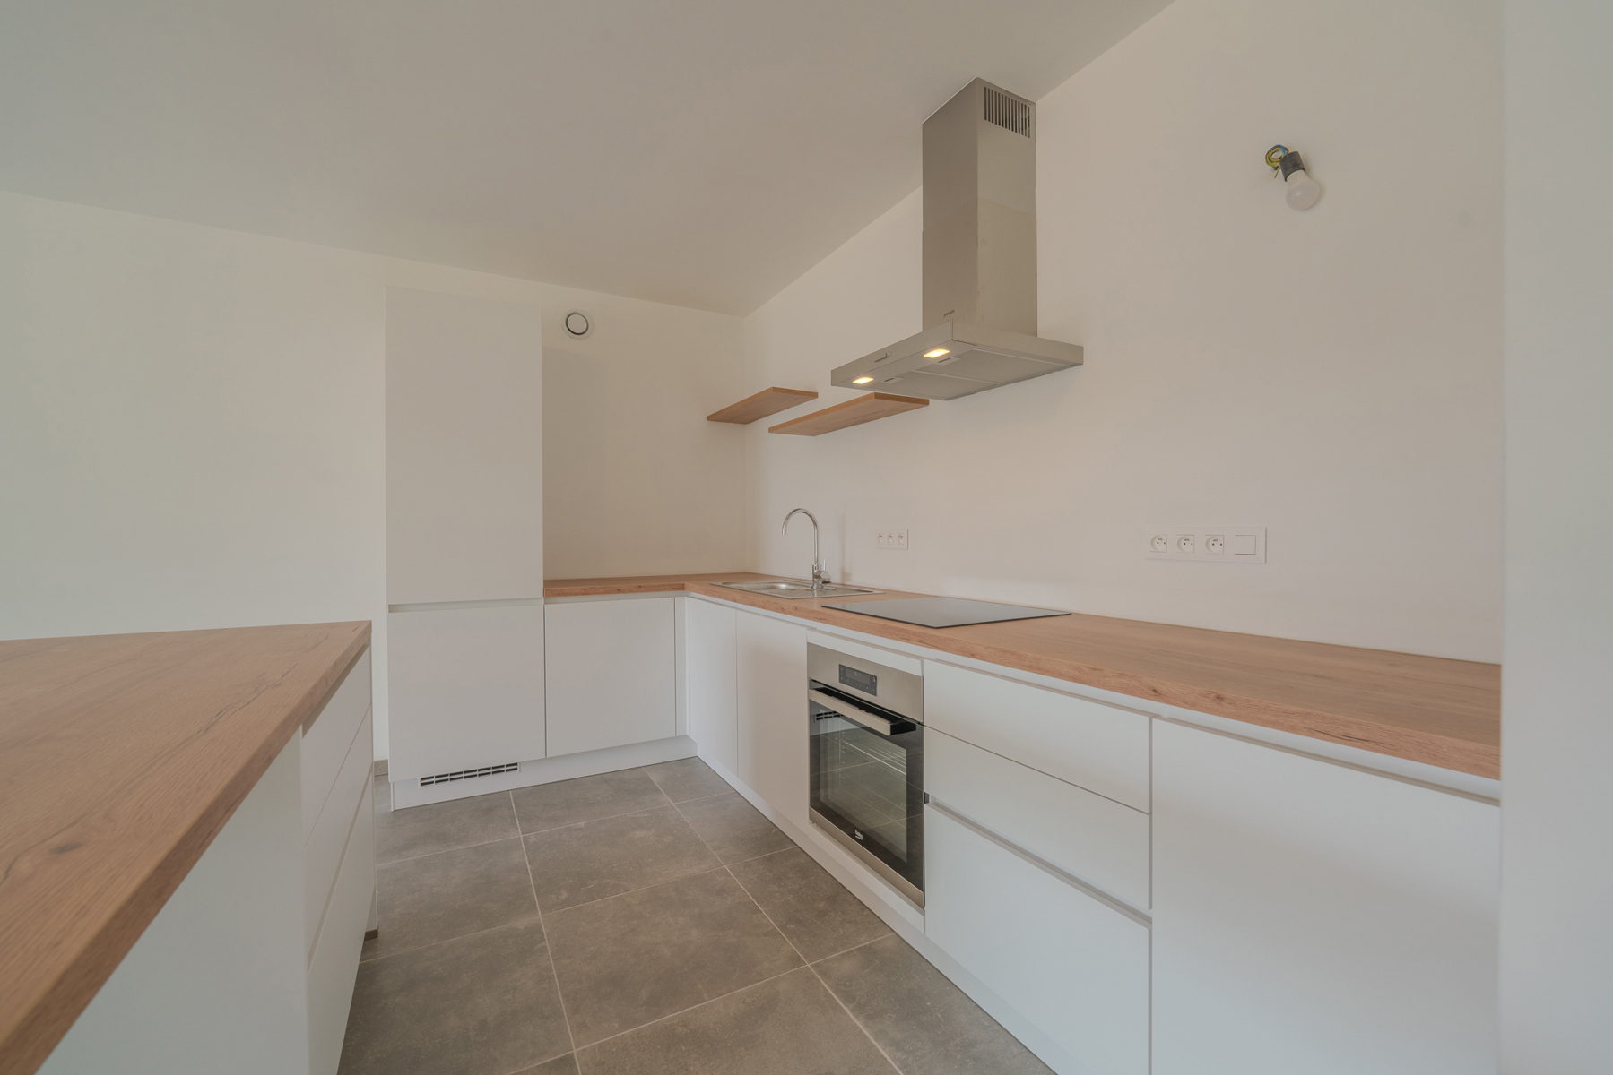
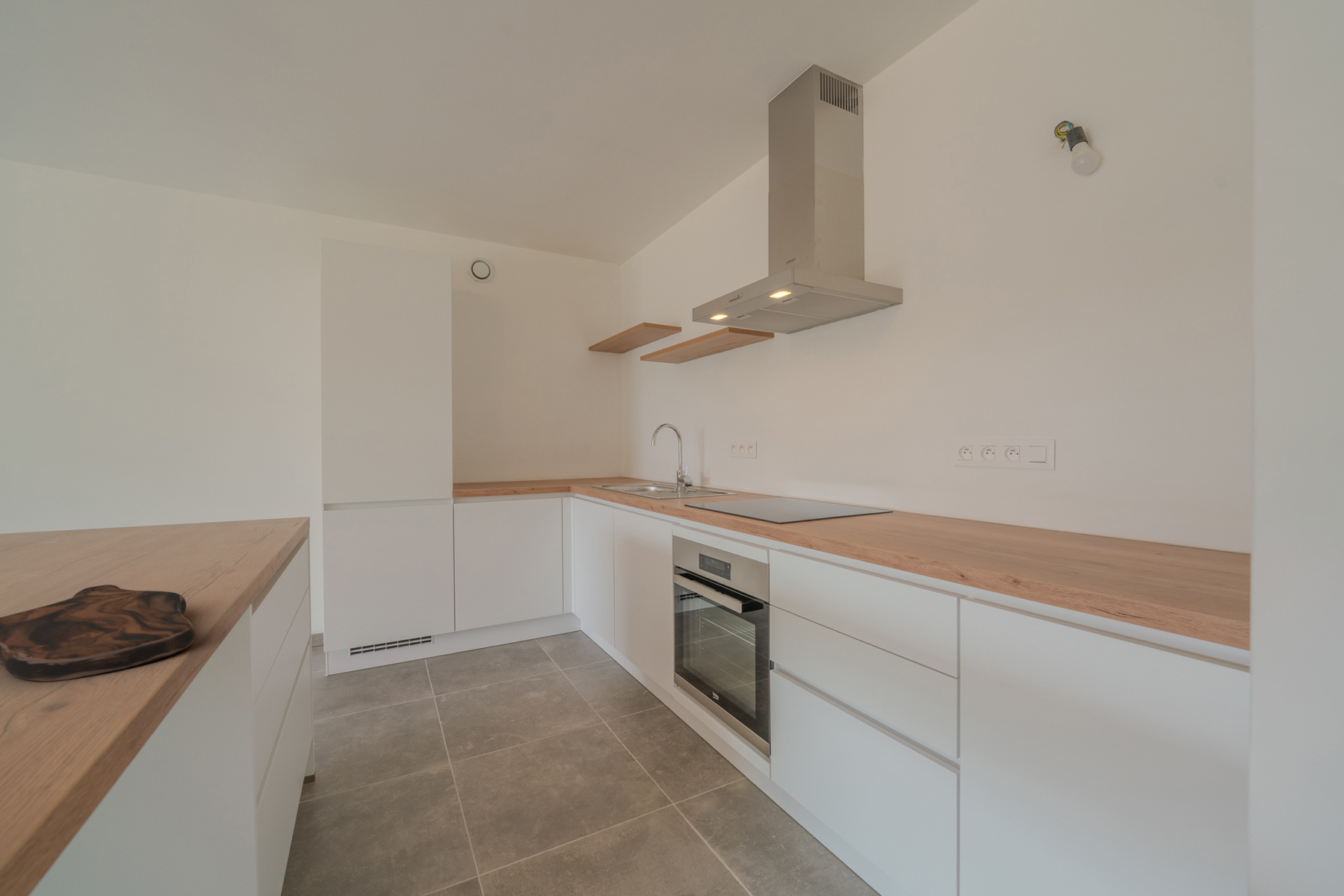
+ cutting board [0,584,196,682]
